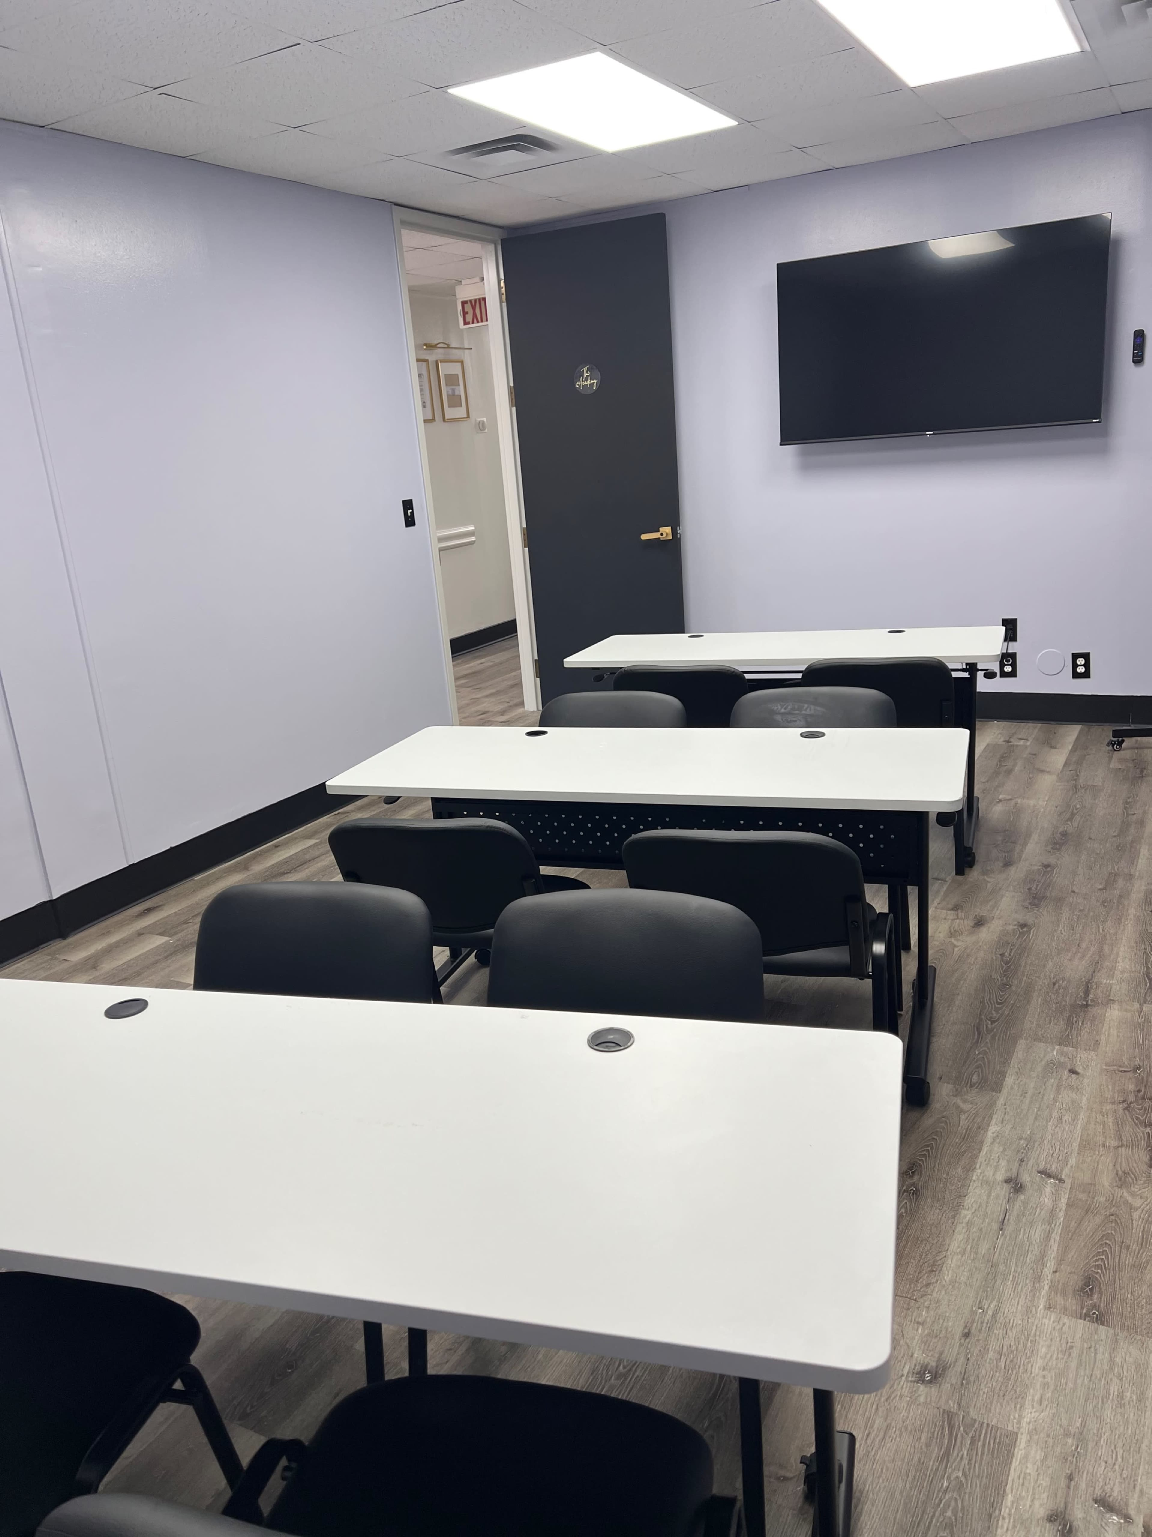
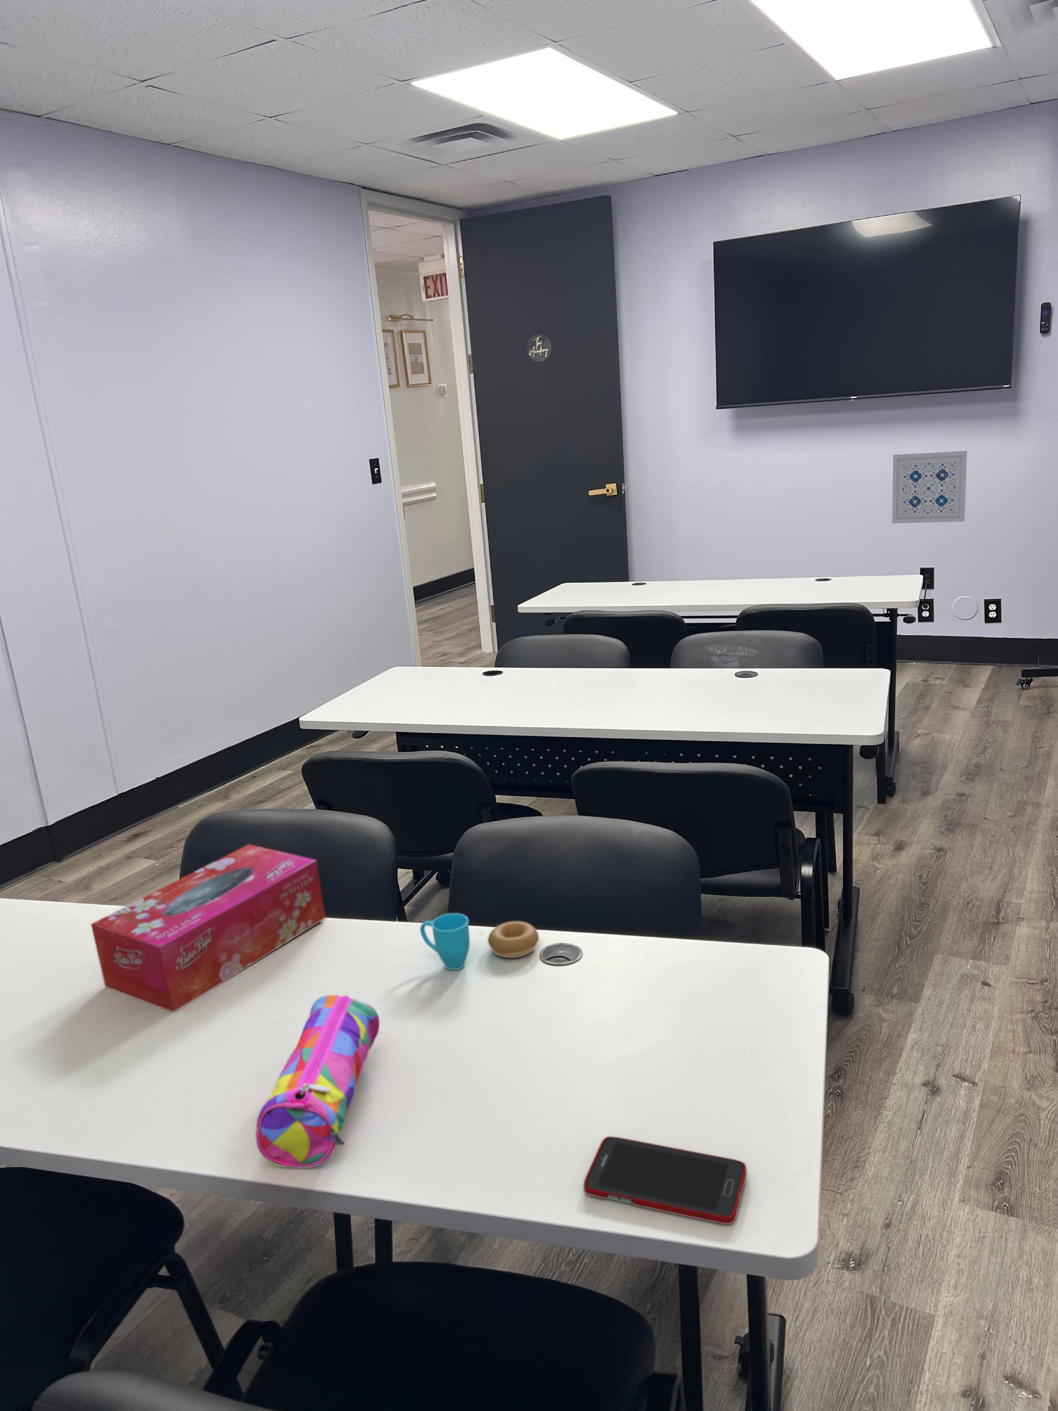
+ cup [420,913,539,970]
+ cell phone [583,1137,747,1224]
+ tissue box [91,844,326,1013]
+ pencil case [256,994,380,1169]
+ wall art [891,451,967,523]
